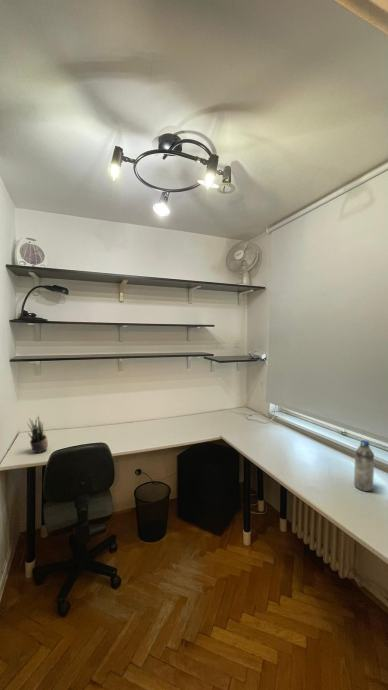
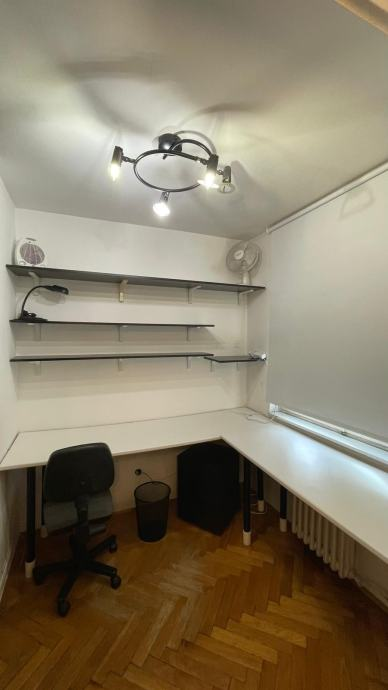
- water bottle [353,439,375,492]
- potted plant [26,414,49,454]
